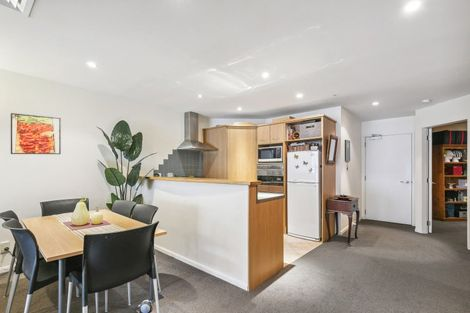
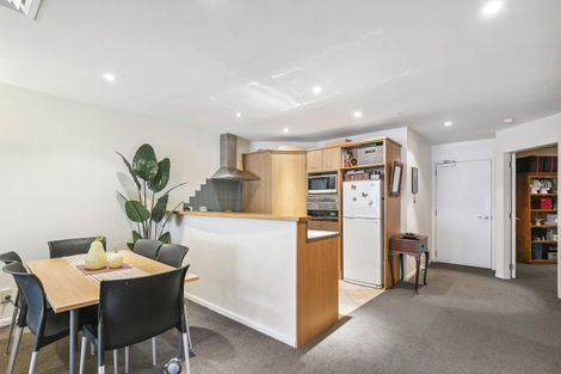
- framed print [10,112,62,155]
